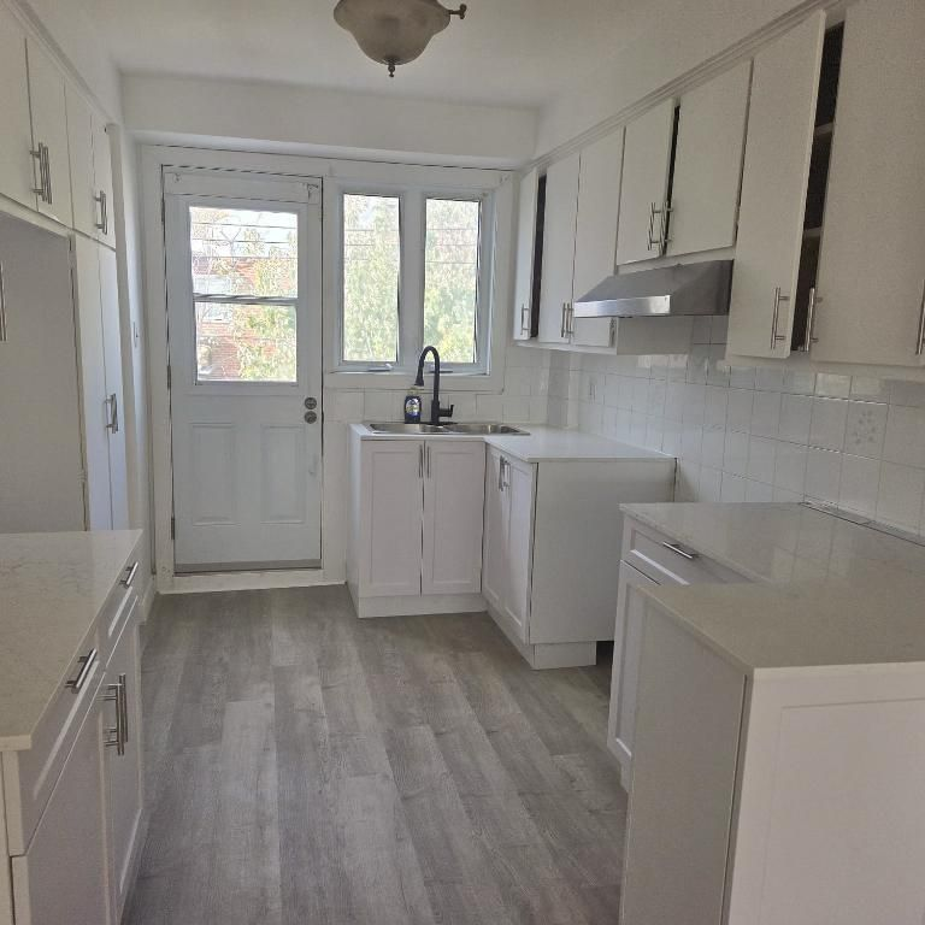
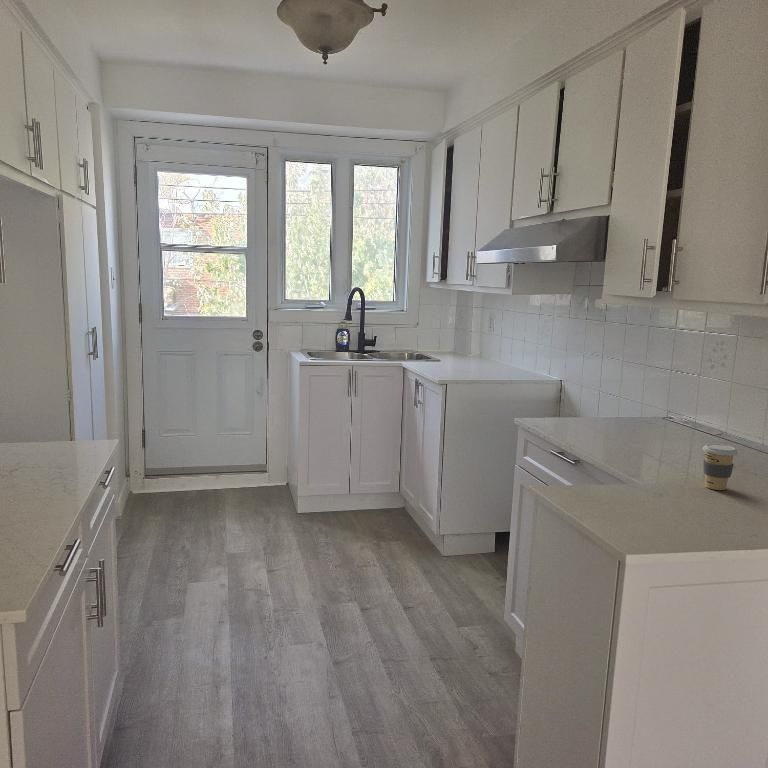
+ coffee cup [702,443,739,491]
